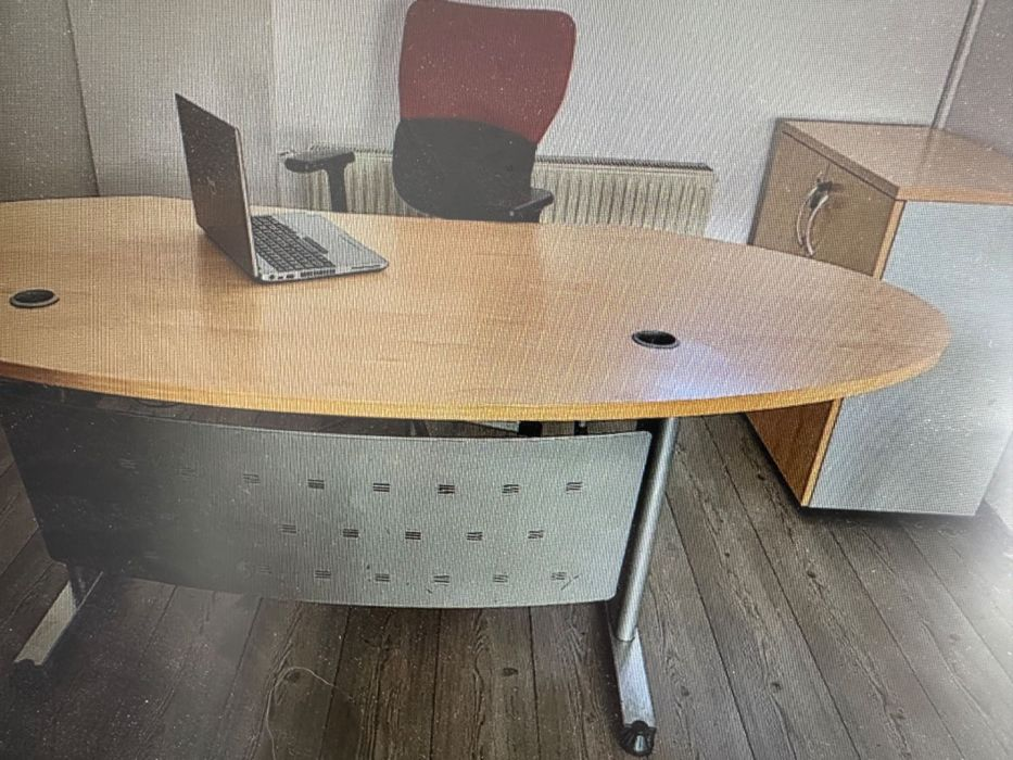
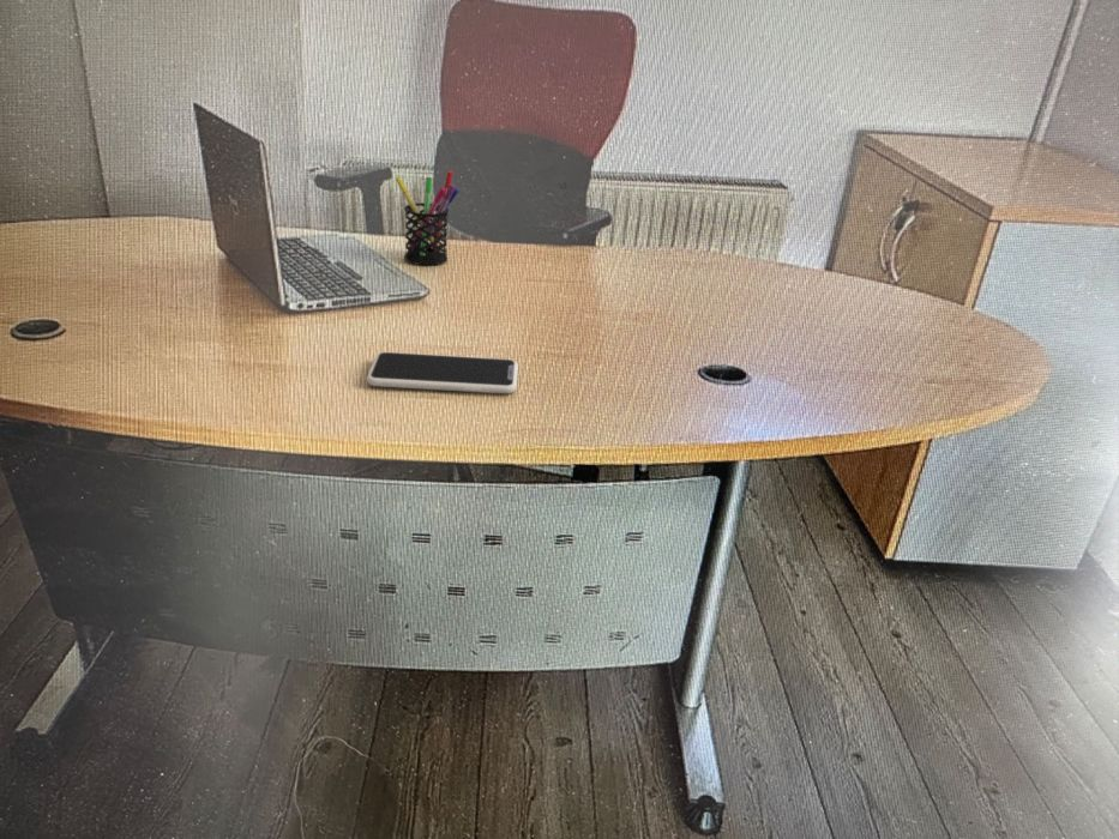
+ smartphone [366,351,519,394]
+ pen holder [395,170,461,266]
